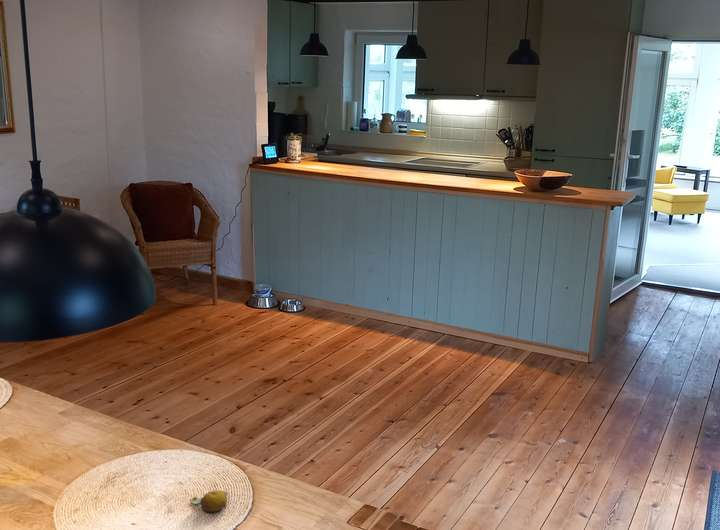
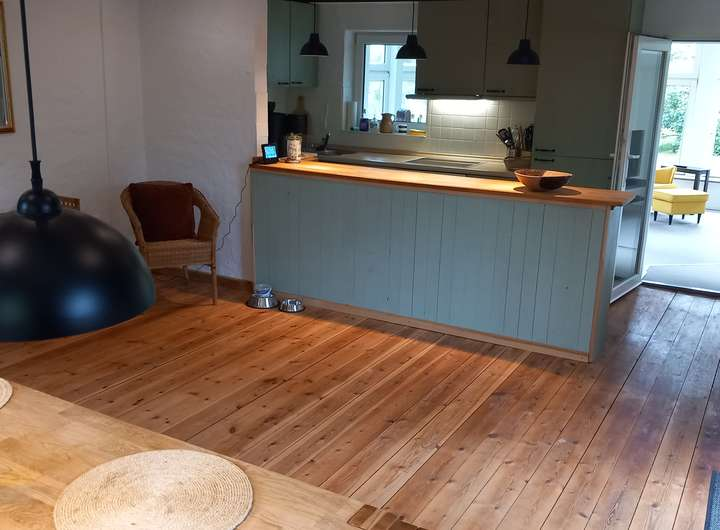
- fruit [190,489,229,514]
